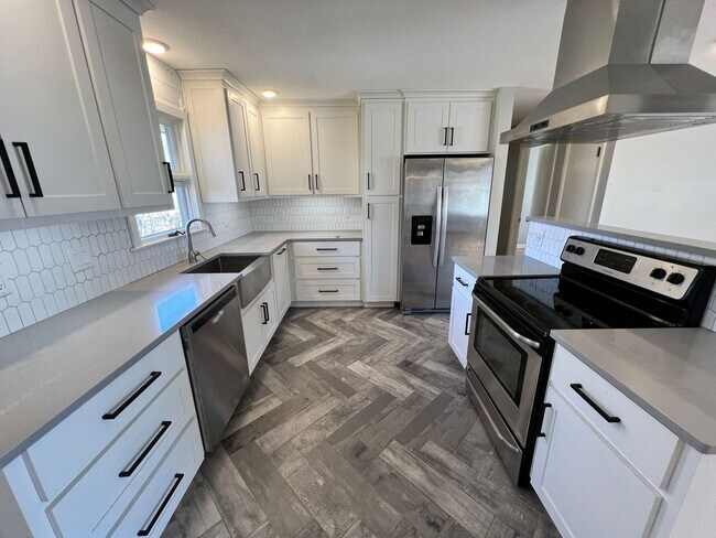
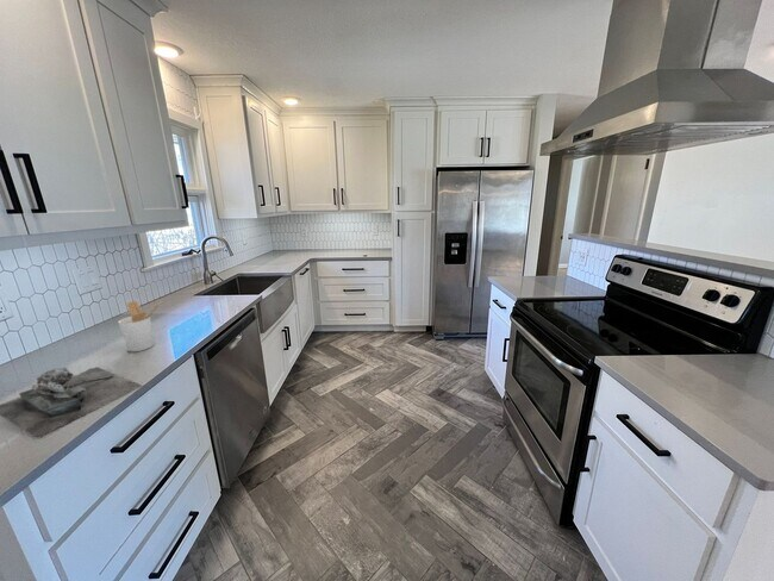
+ utensil holder [117,300,163,352]
+ flower [0,366,143,438]
